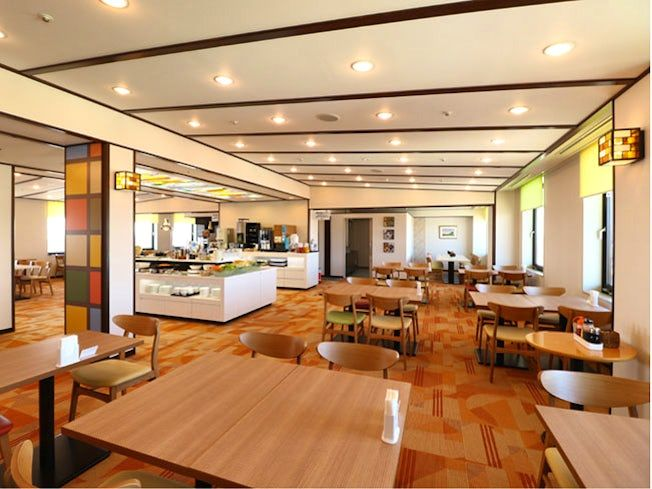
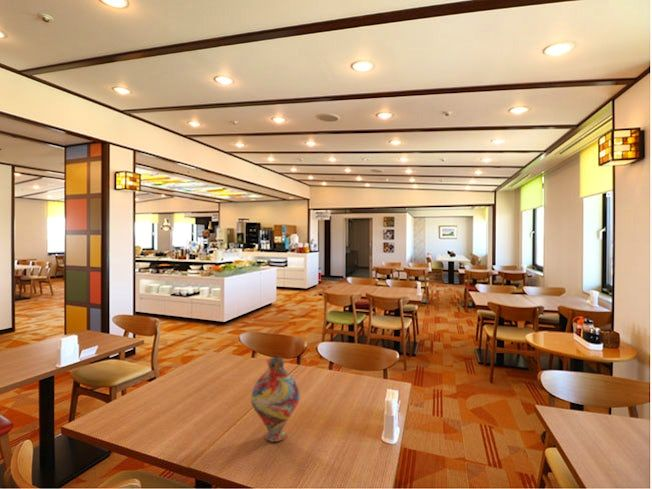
+ vase [250,356,300,443]
